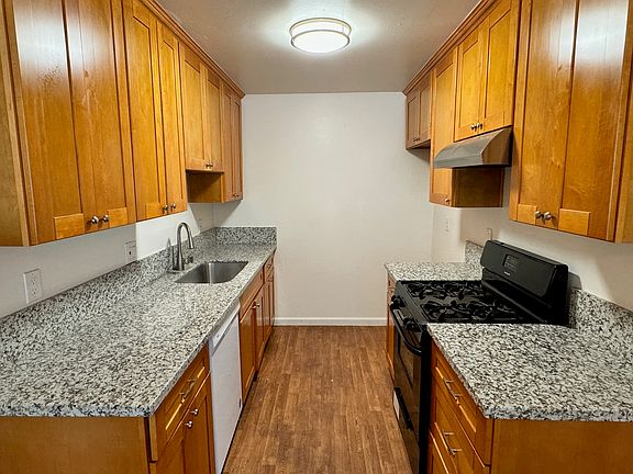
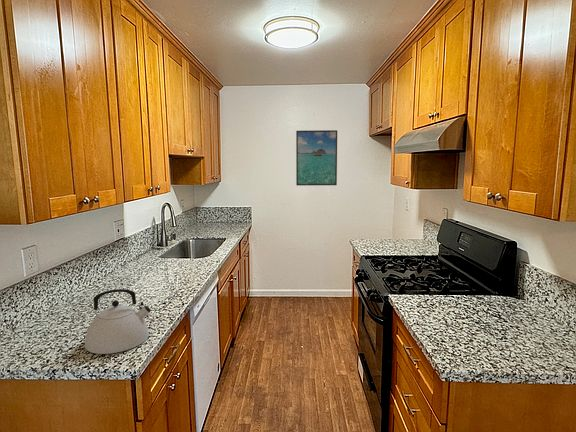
+ kettle [84,288,151,355]
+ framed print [295,129,338,186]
